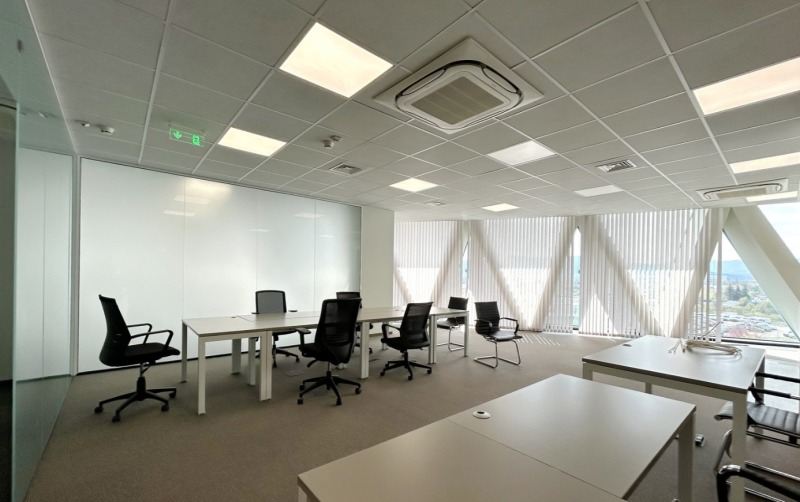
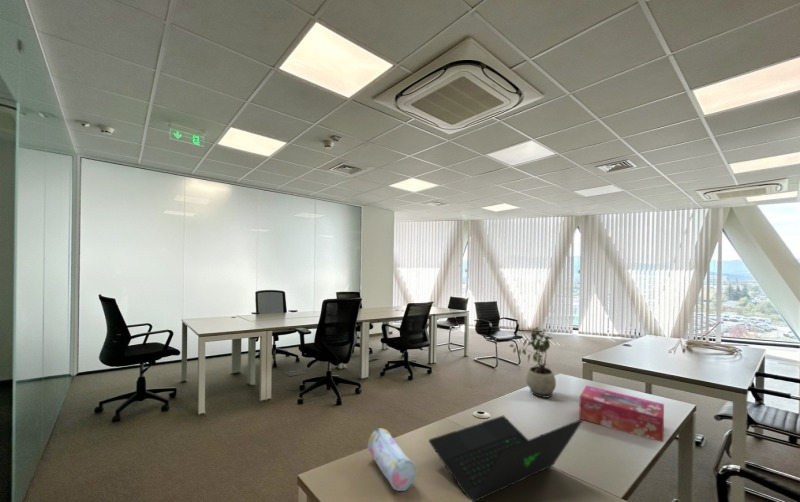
+ laptop [428,415,584,502]
+ tissue box [578,384,665,443]
+ pencil case [367,427,417,492]
+ potted plant [509,326,557,399]
